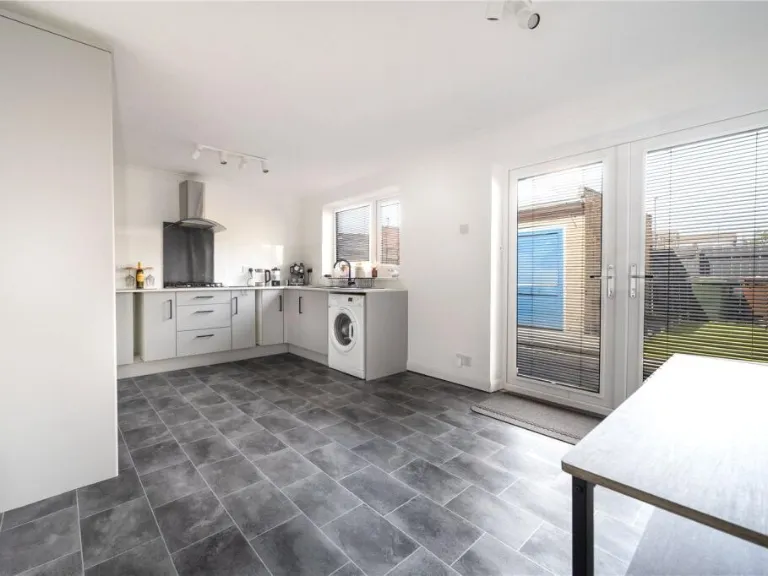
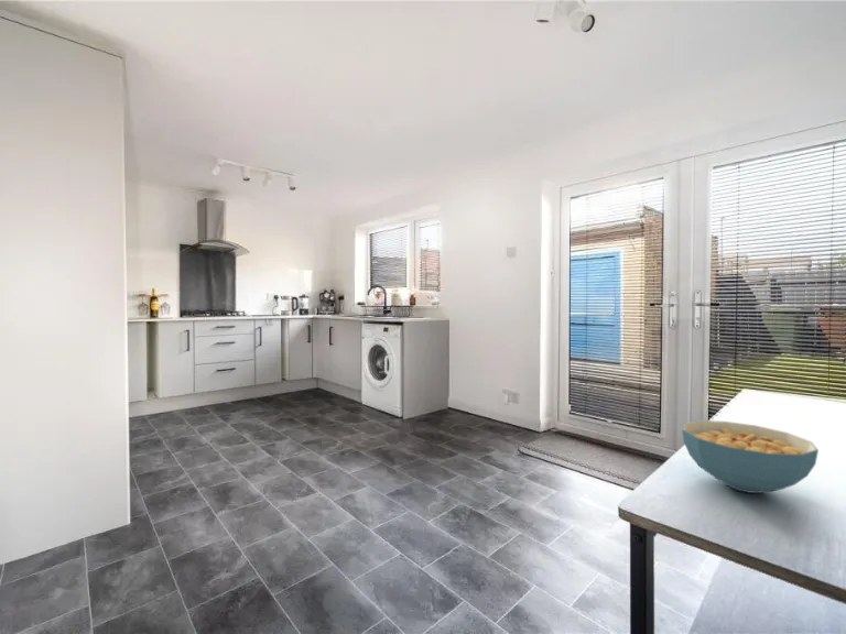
+ cereal bowl [681,419,820,494]
